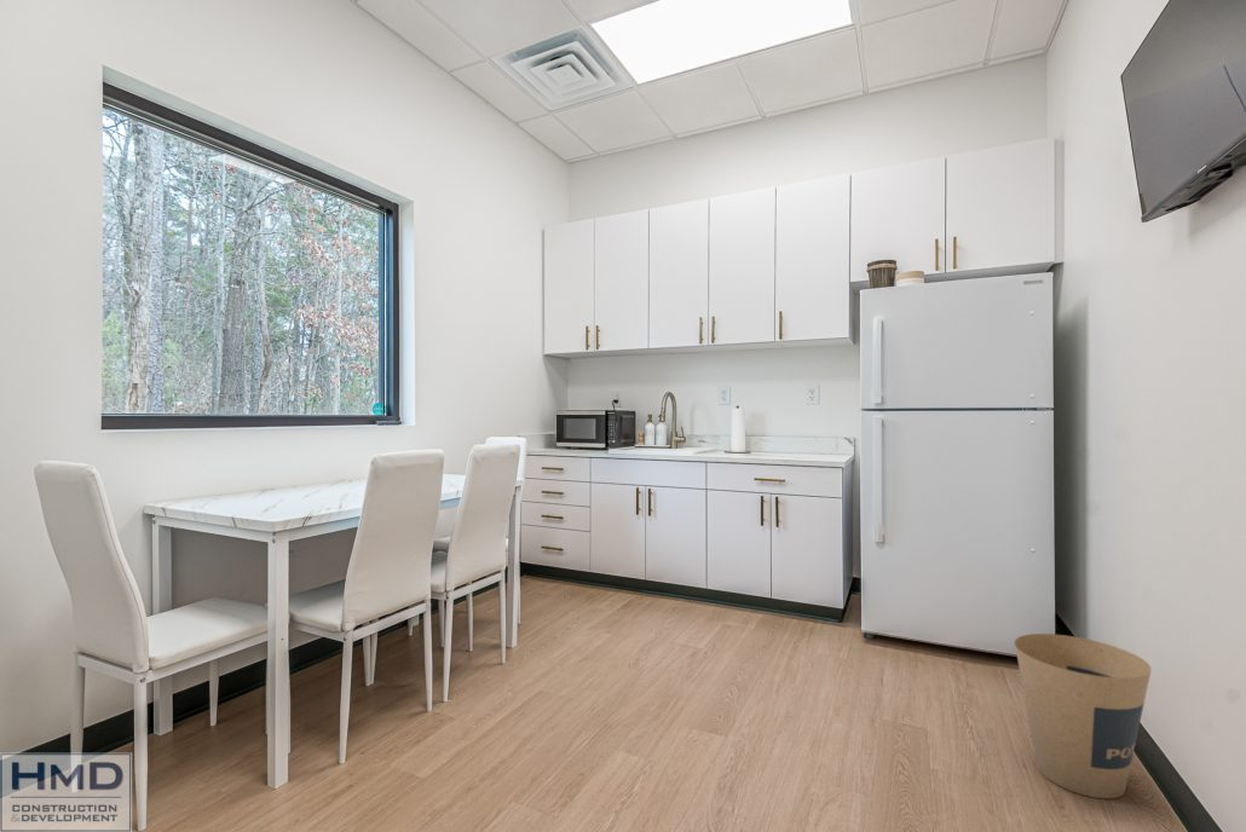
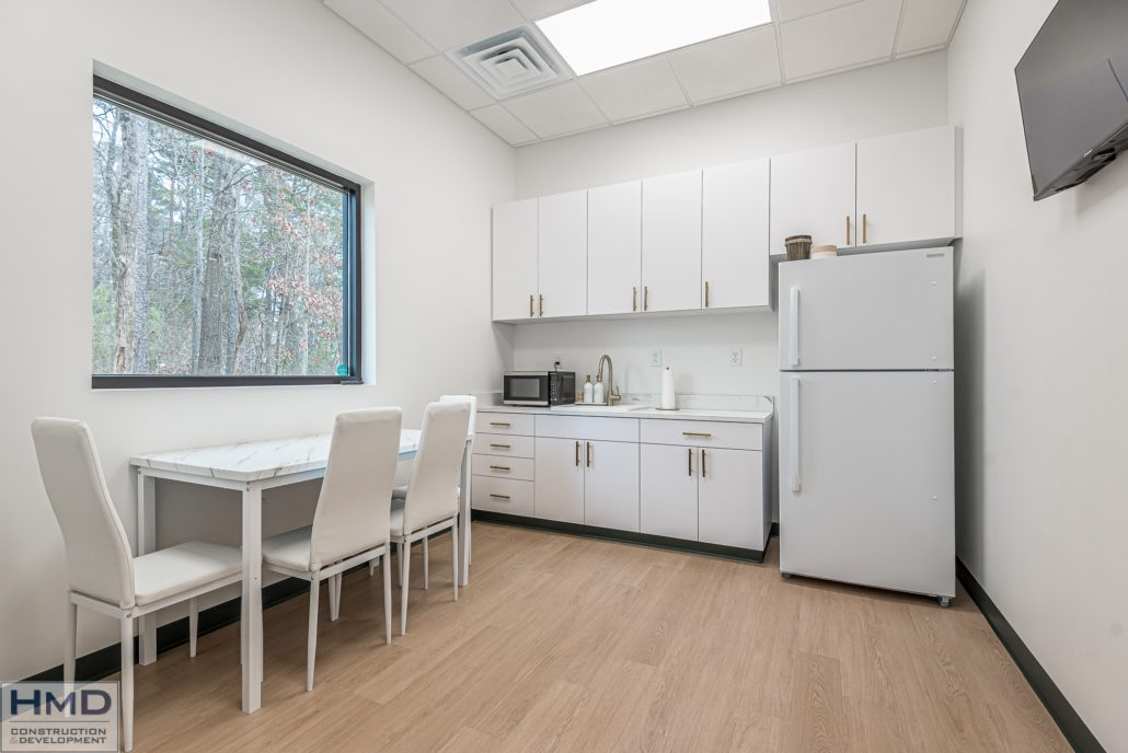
- trash can [1014,632,1152,801]
